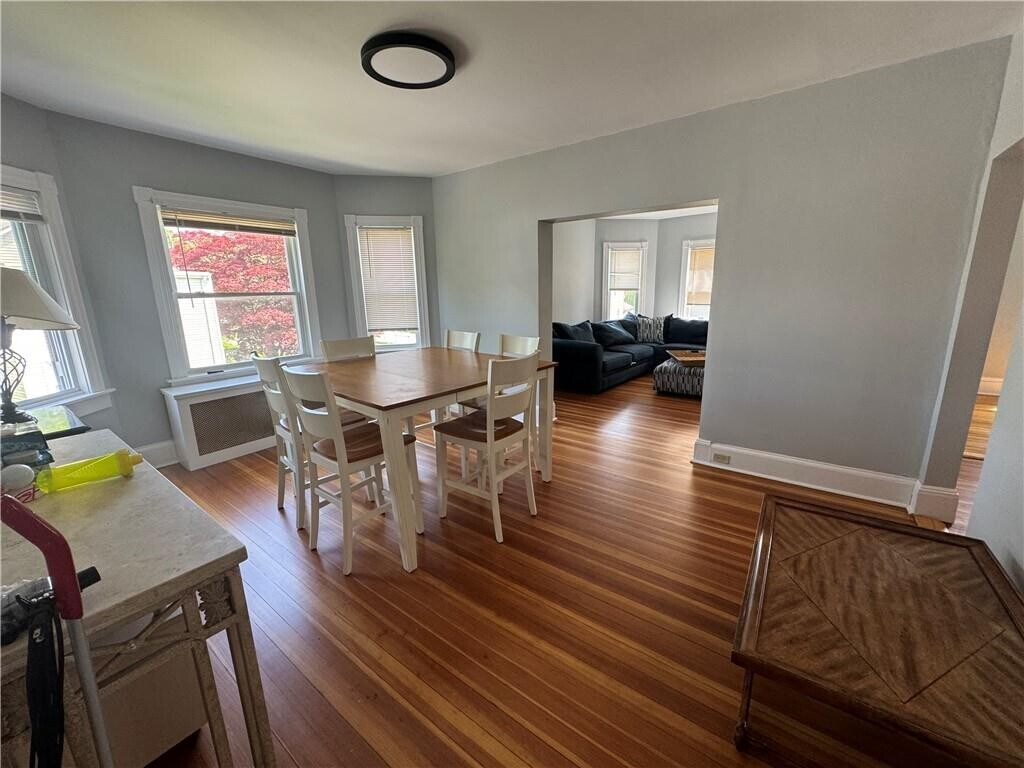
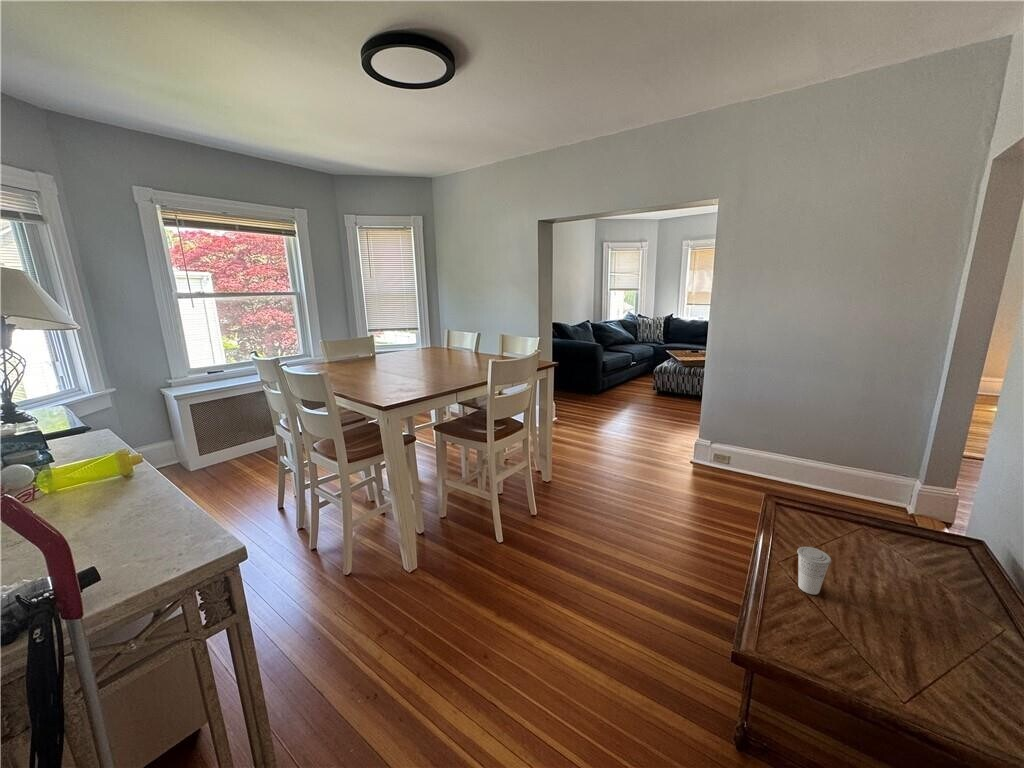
+ cup [796,546,832,596]
